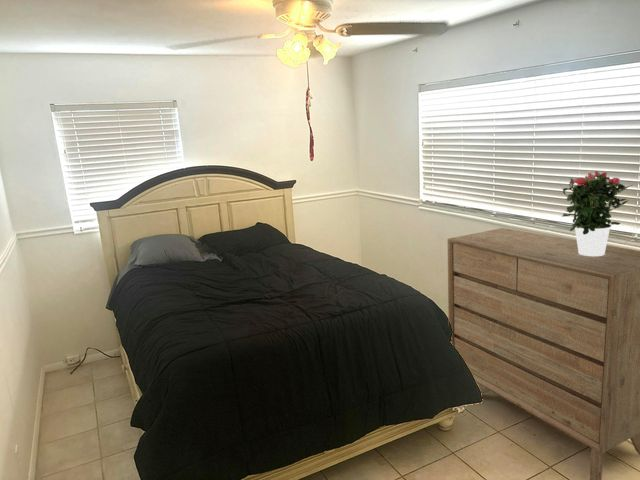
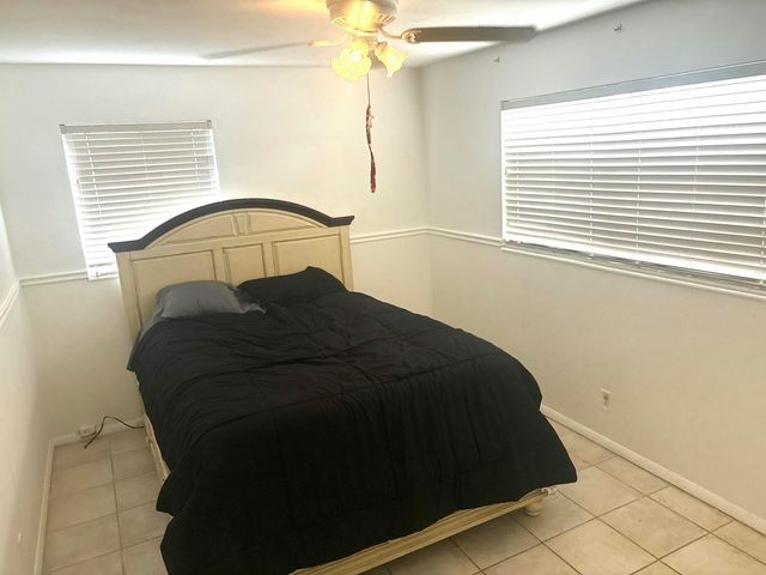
- dresser [446,227,640,480]
- potted flower [561,170,634,256]
